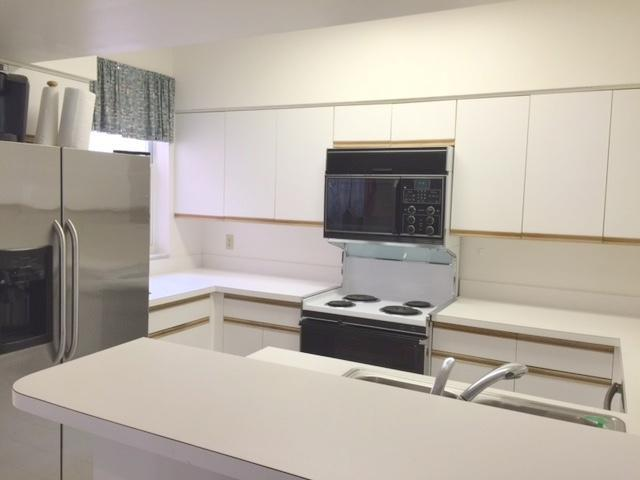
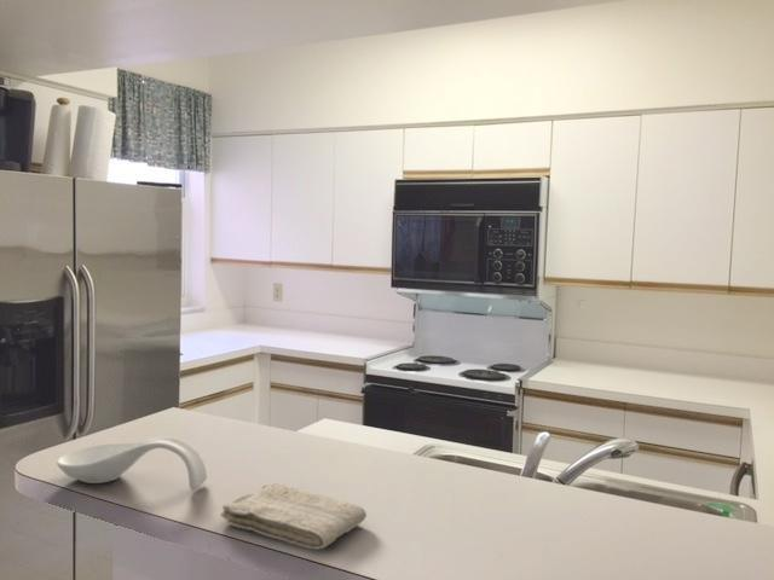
+ spoon rest [56,435,208,491]
+ washcloth [220,482,368,551]
